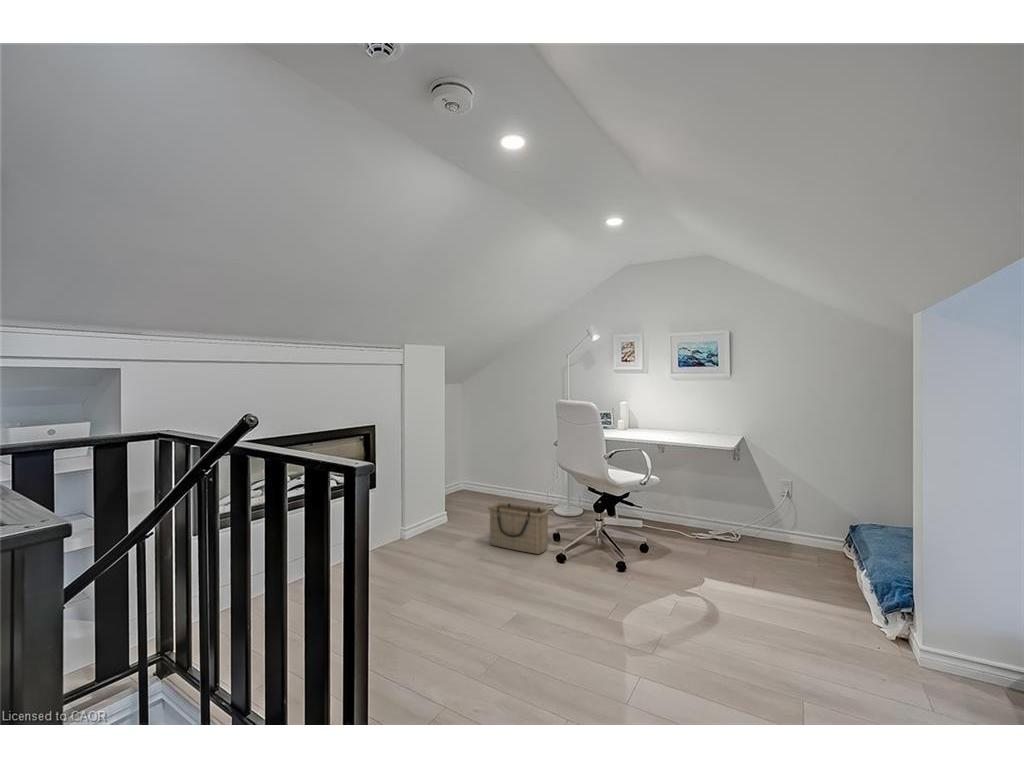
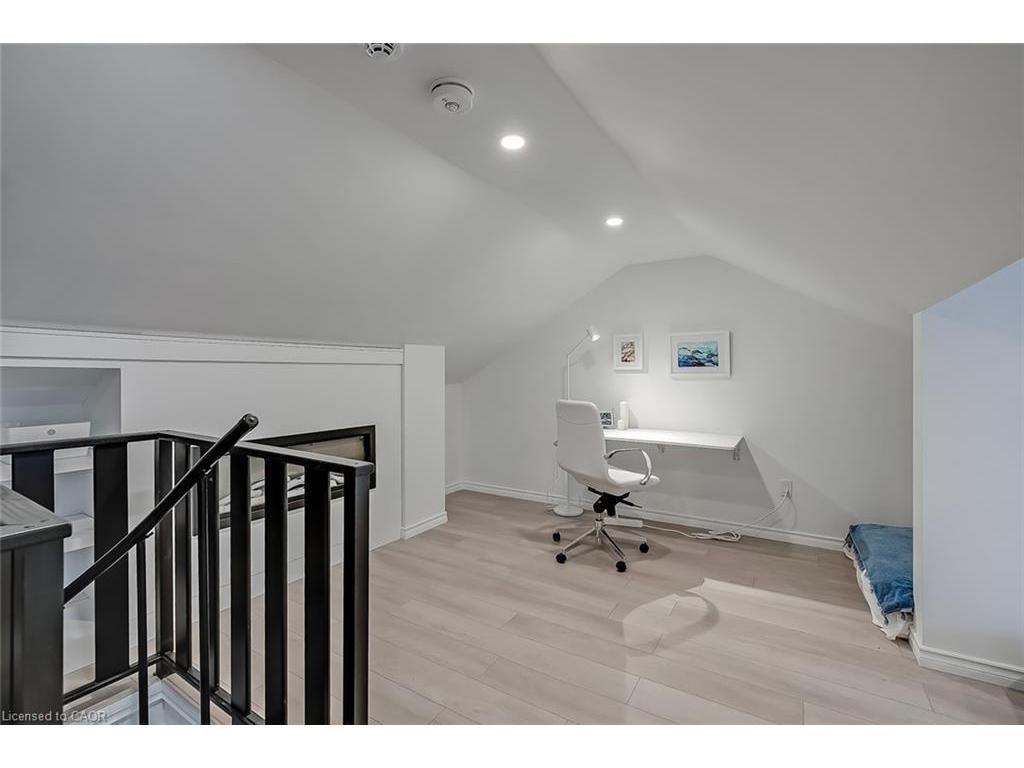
- basket [487,501,551,555]
